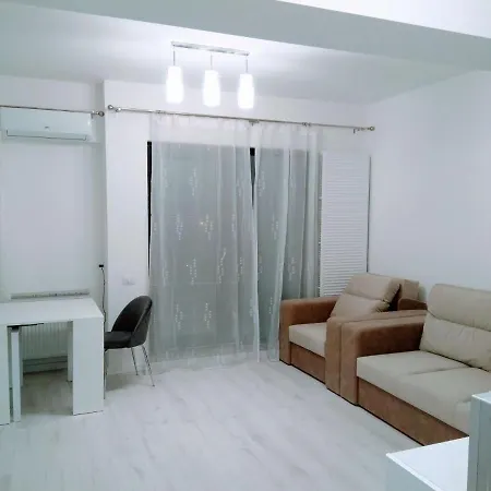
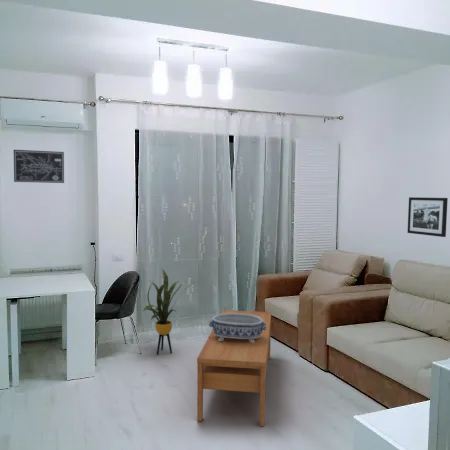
+ picture frame [407,196,449,238]
+ coffee table [196,309,272,427]
+ decorative bowl [208,313,267,343]
+ house plant [142,268,196,356]
+ wall art [13,149,65,184]
